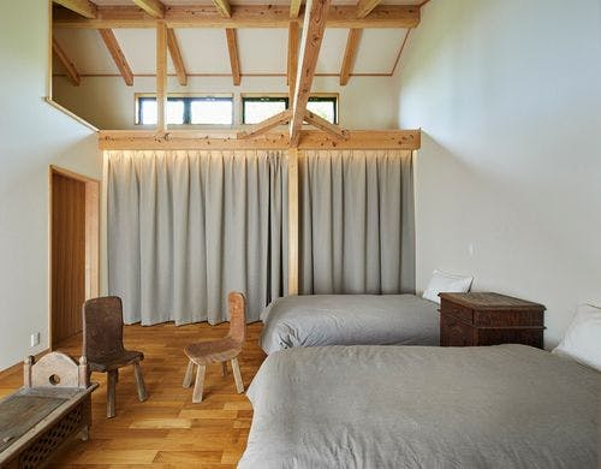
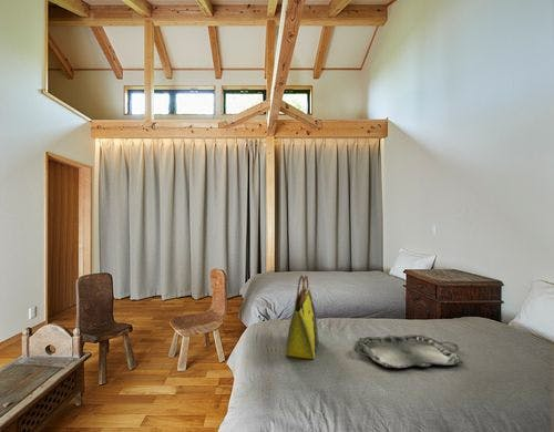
+ tote bag [285,275,320,360]
+ serving tray [352,333,463,369]
